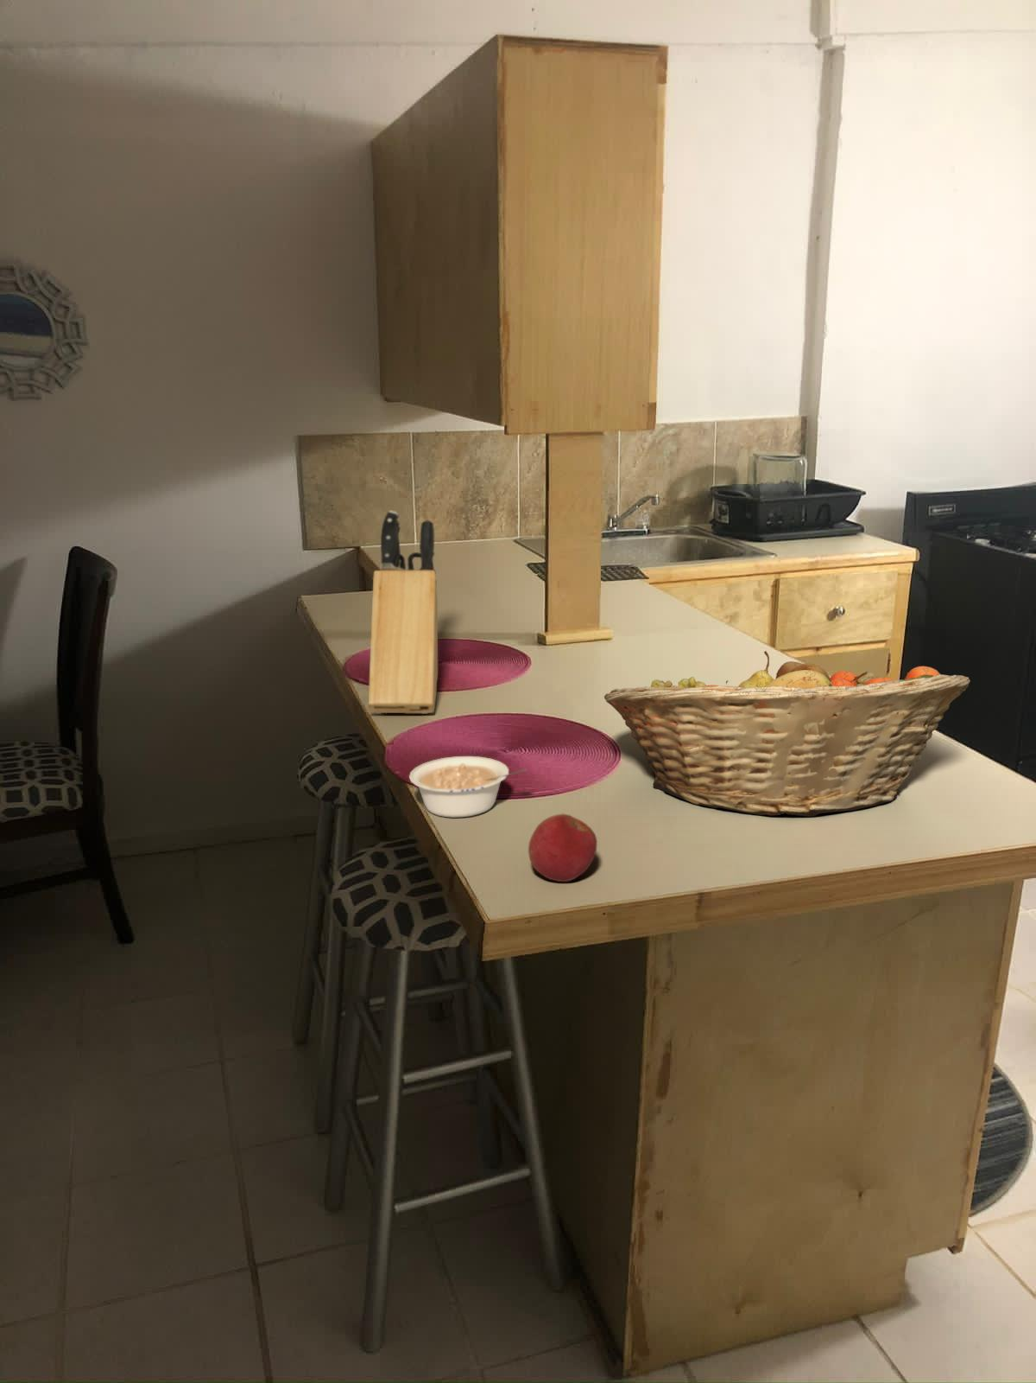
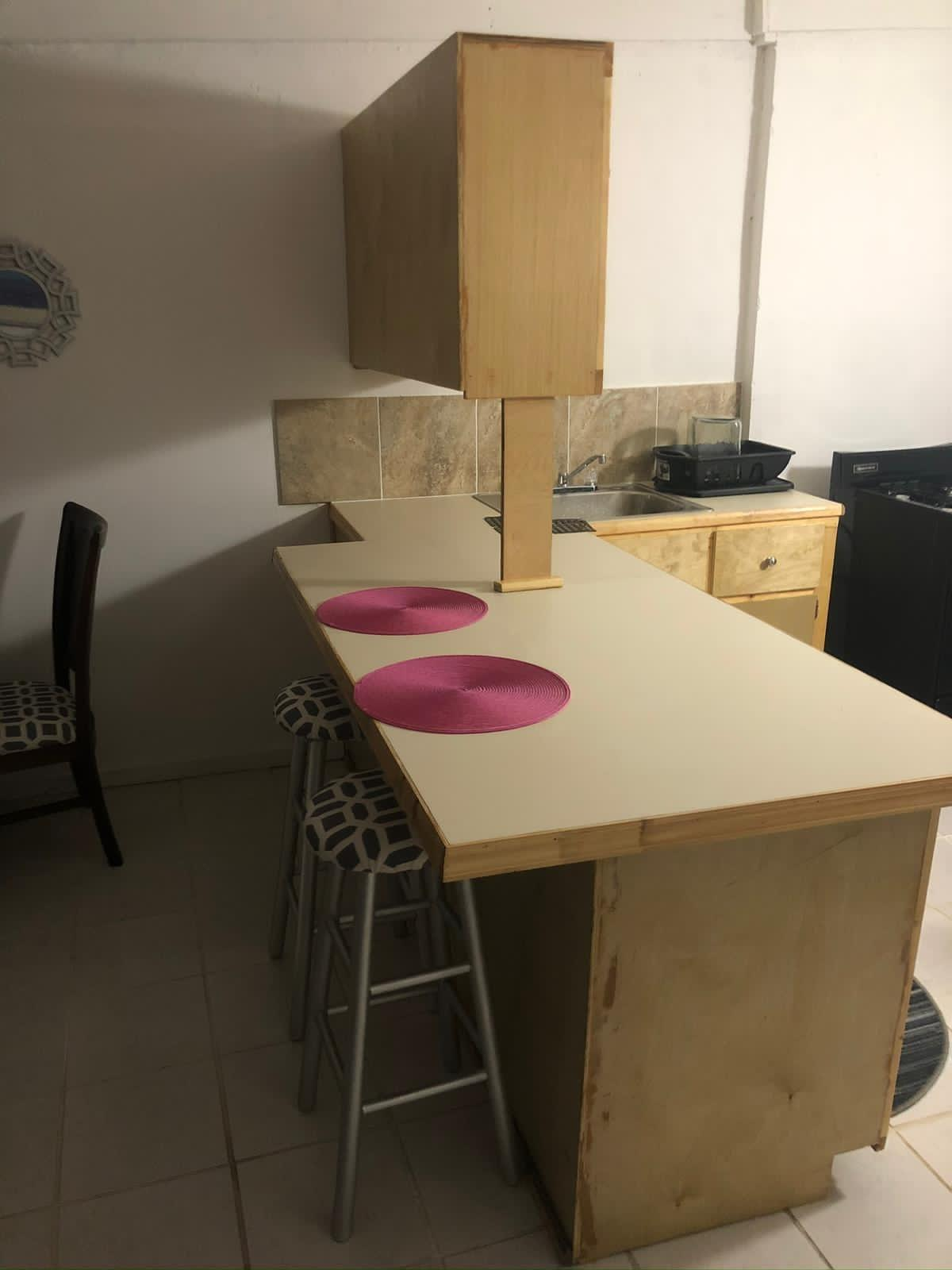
- apple [528,812,597,882]
- knife block [368,510,439,714]
- legume [408,756,529,819]
- fruit basket [604,650,972,817]
